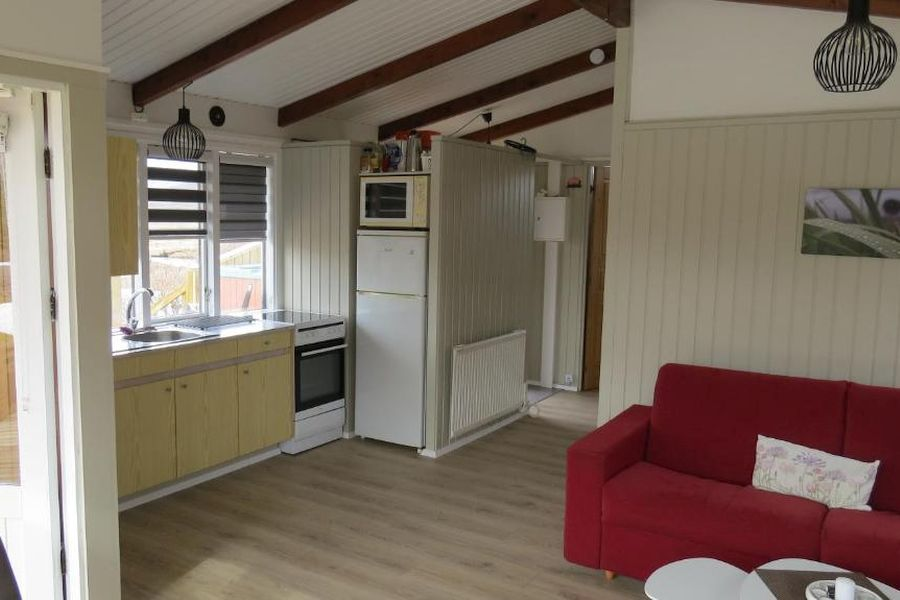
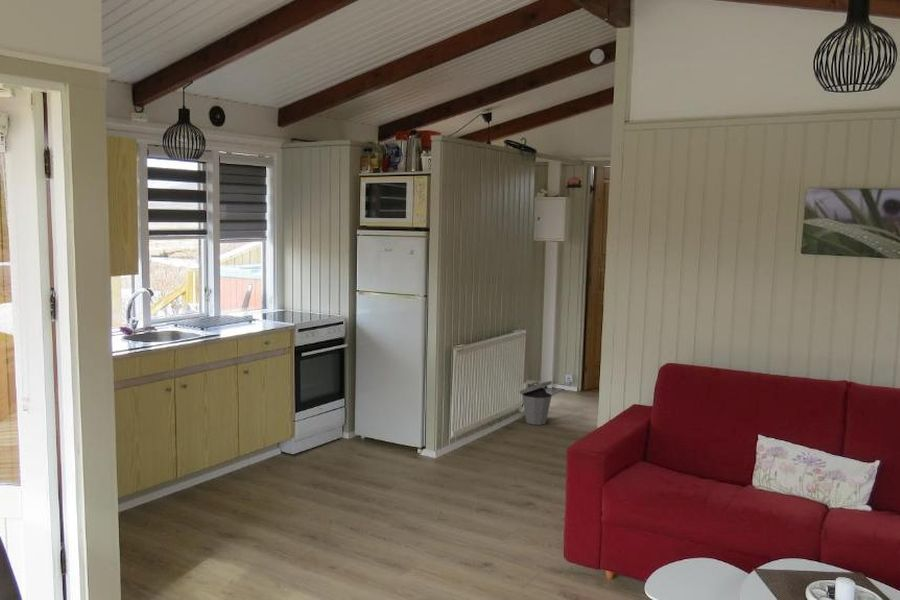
+ trash can [518,380,553,426]
